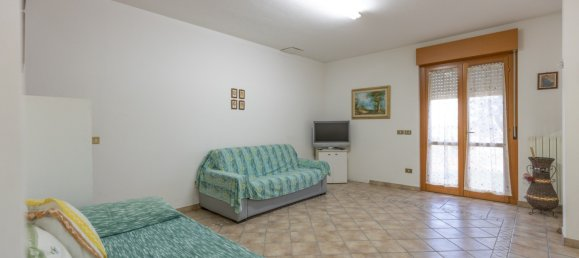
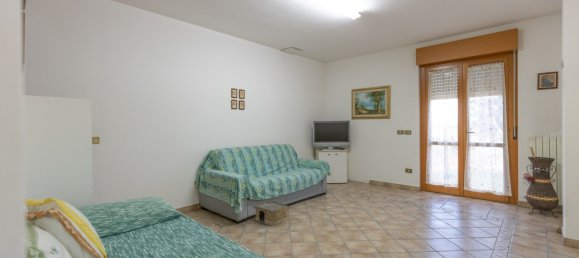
+ woven basket [253,201,288,226]
